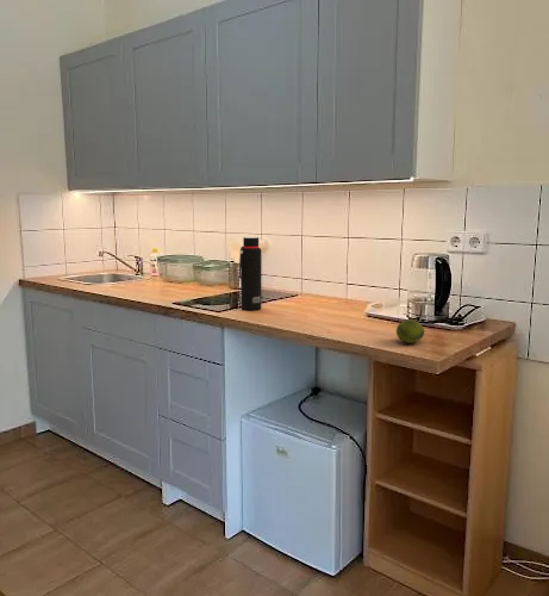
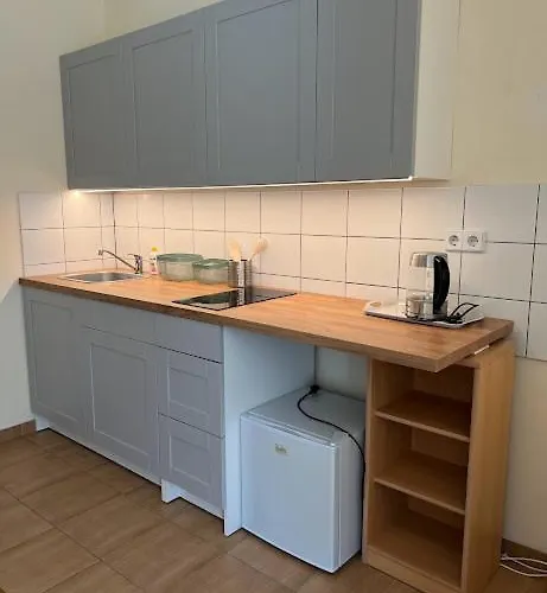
- water bottle [238,236,262,311]
- fruit [395,318,425,344]
